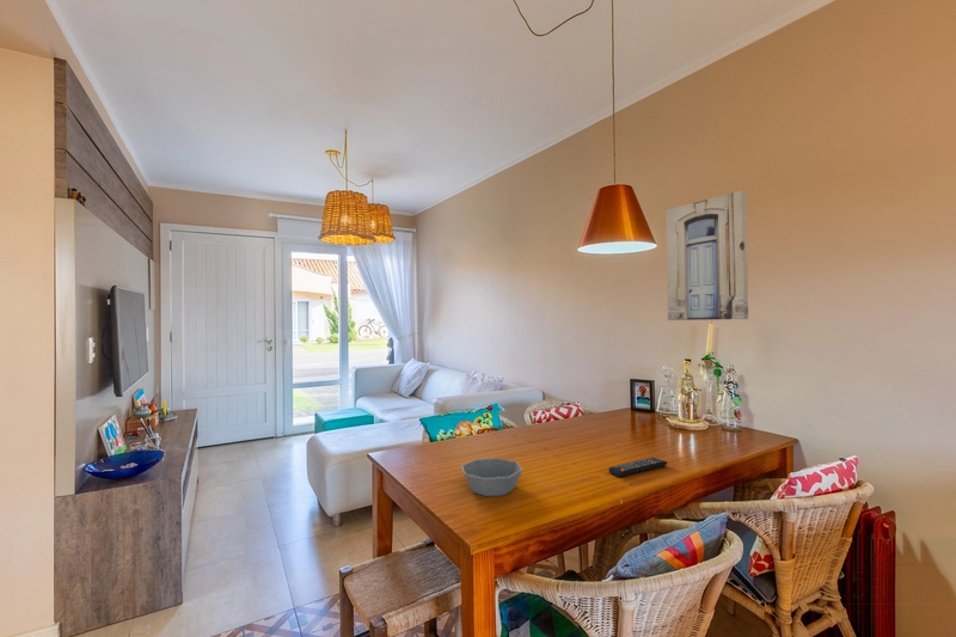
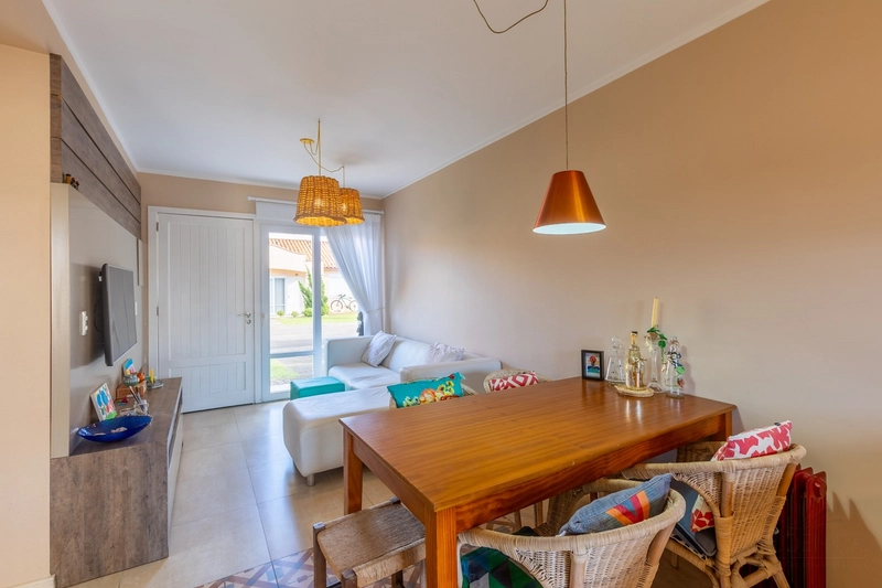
- remote control [608,457,668,478]
- bowl [460,457,523,497]
- wall art [664,189,749,321]
